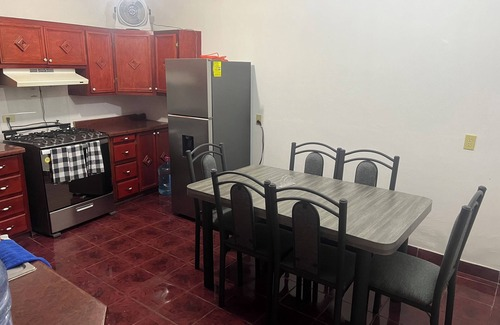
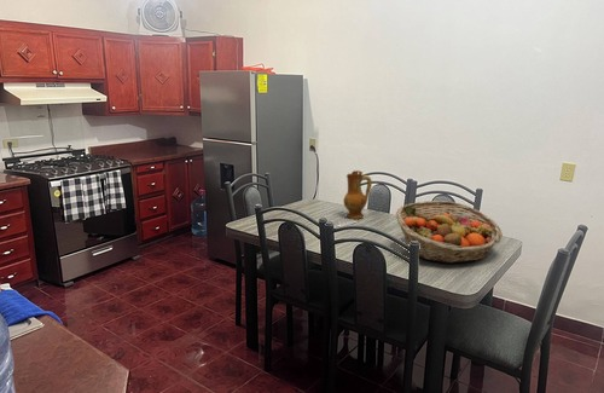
+ ceramic jug [343,169,373,220]
+ fruit basket [395,200,504,265]
